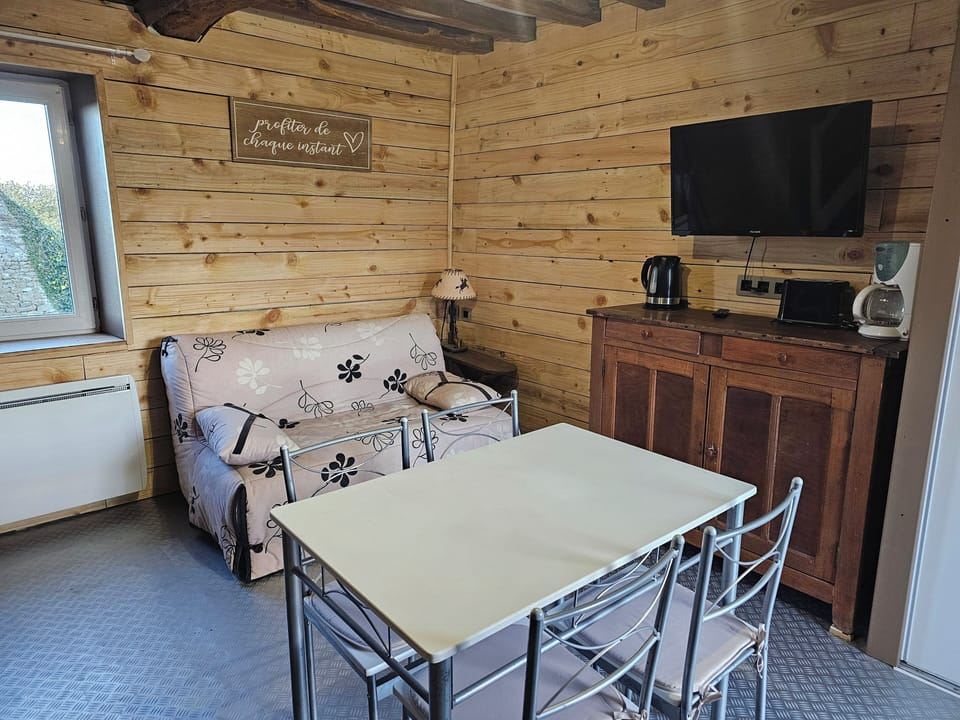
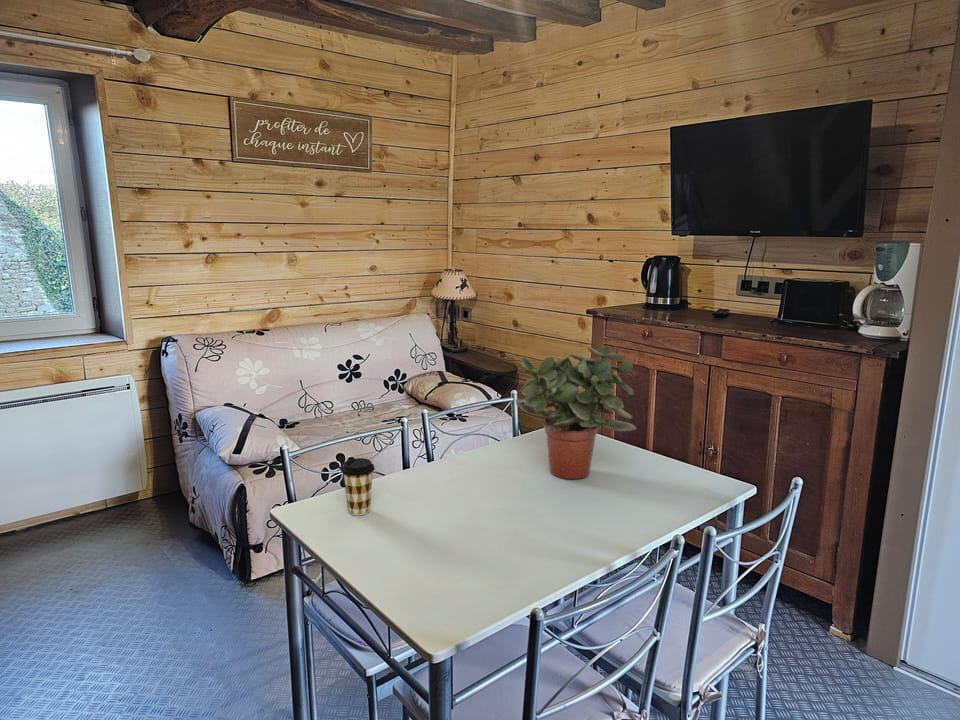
+ potted plant [515,345,637,480]
+ coffee cup [340,457,376,516]
